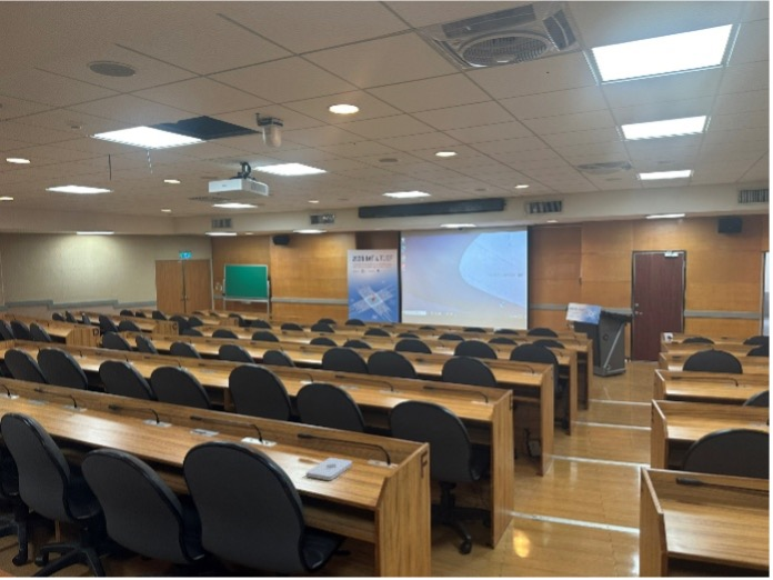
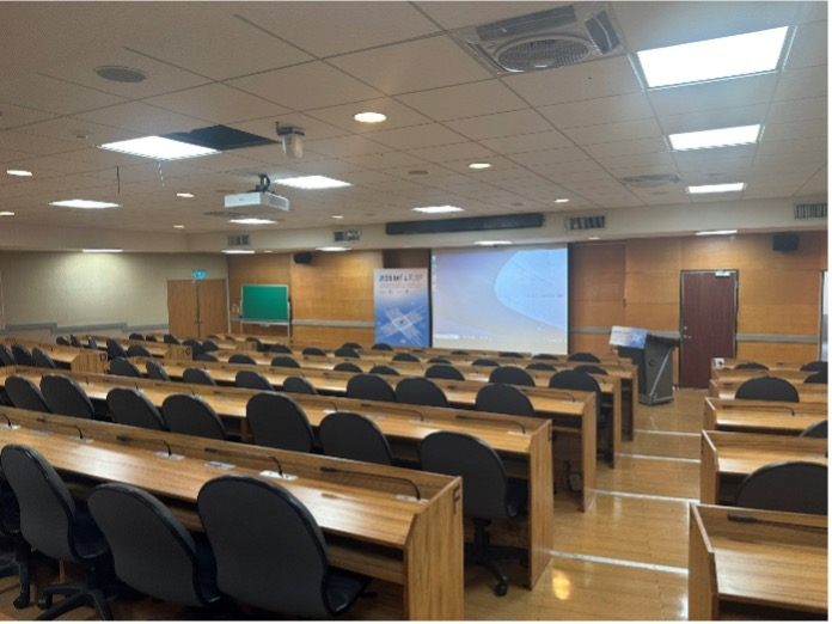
- notepad [305,457,353,481]
